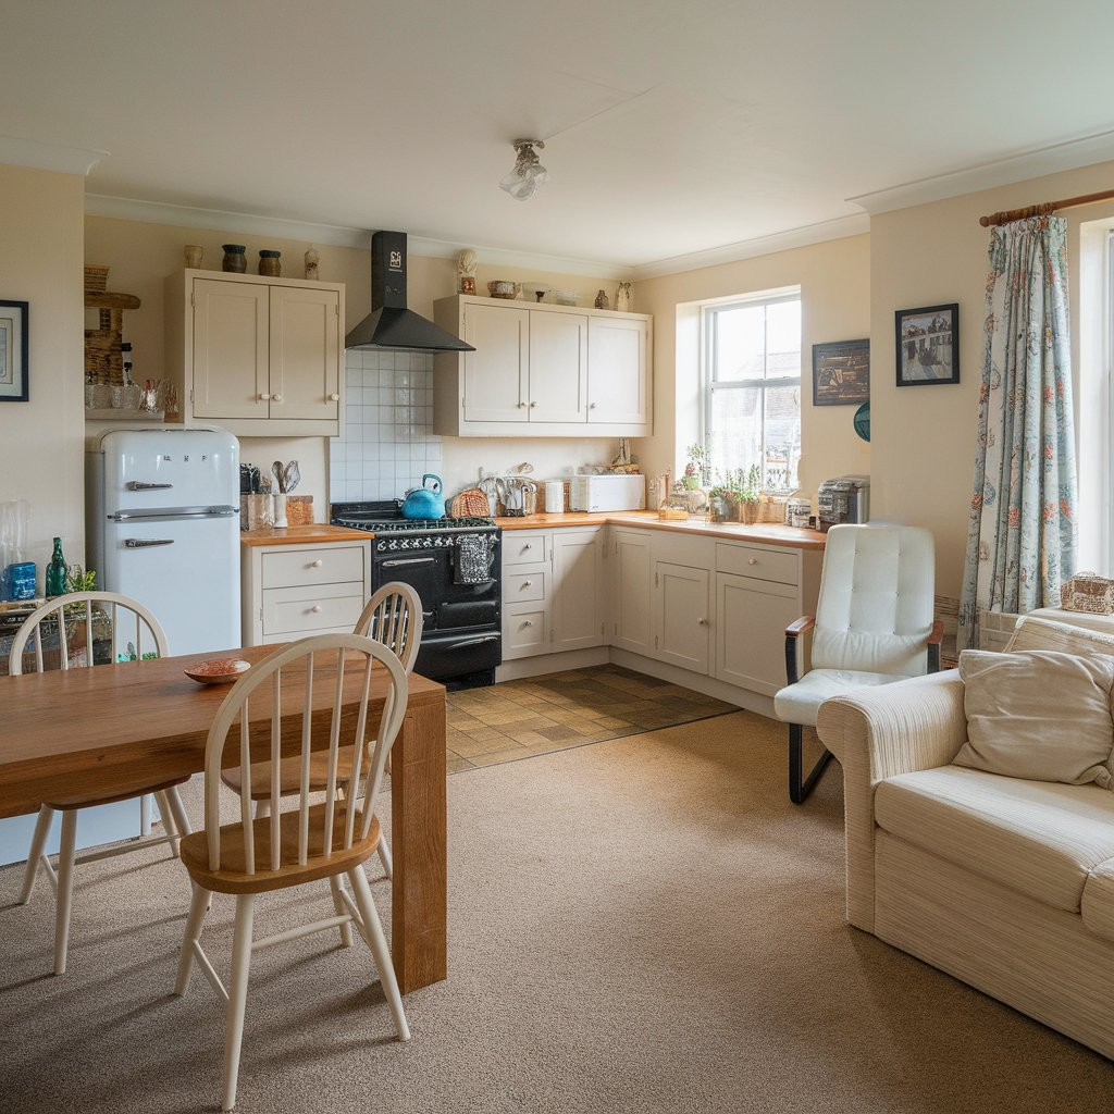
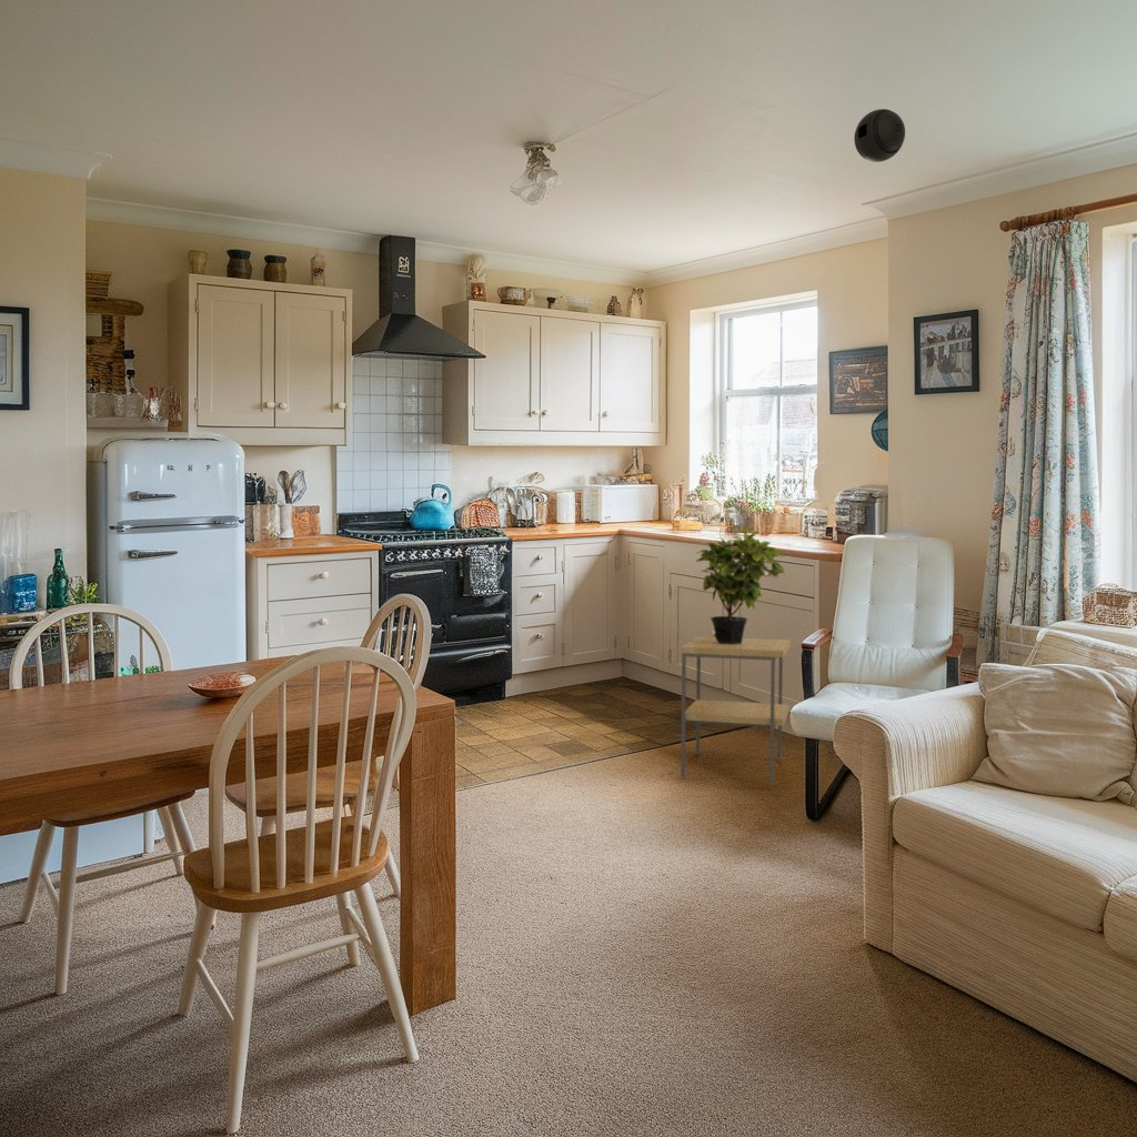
+ potted plant [695,526,786,643]
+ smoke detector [853,108,906,163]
+ side table [680,635,792,786]
